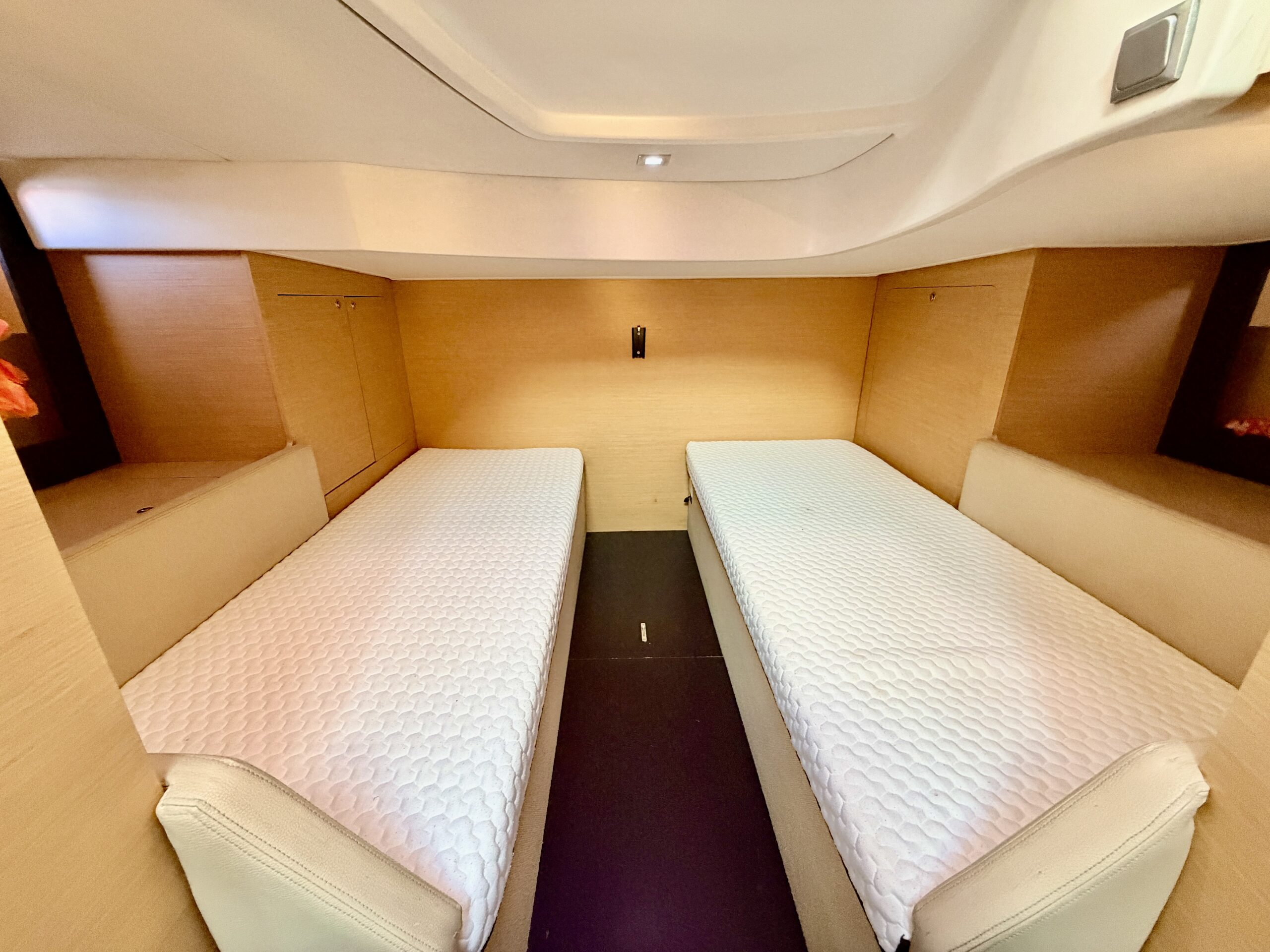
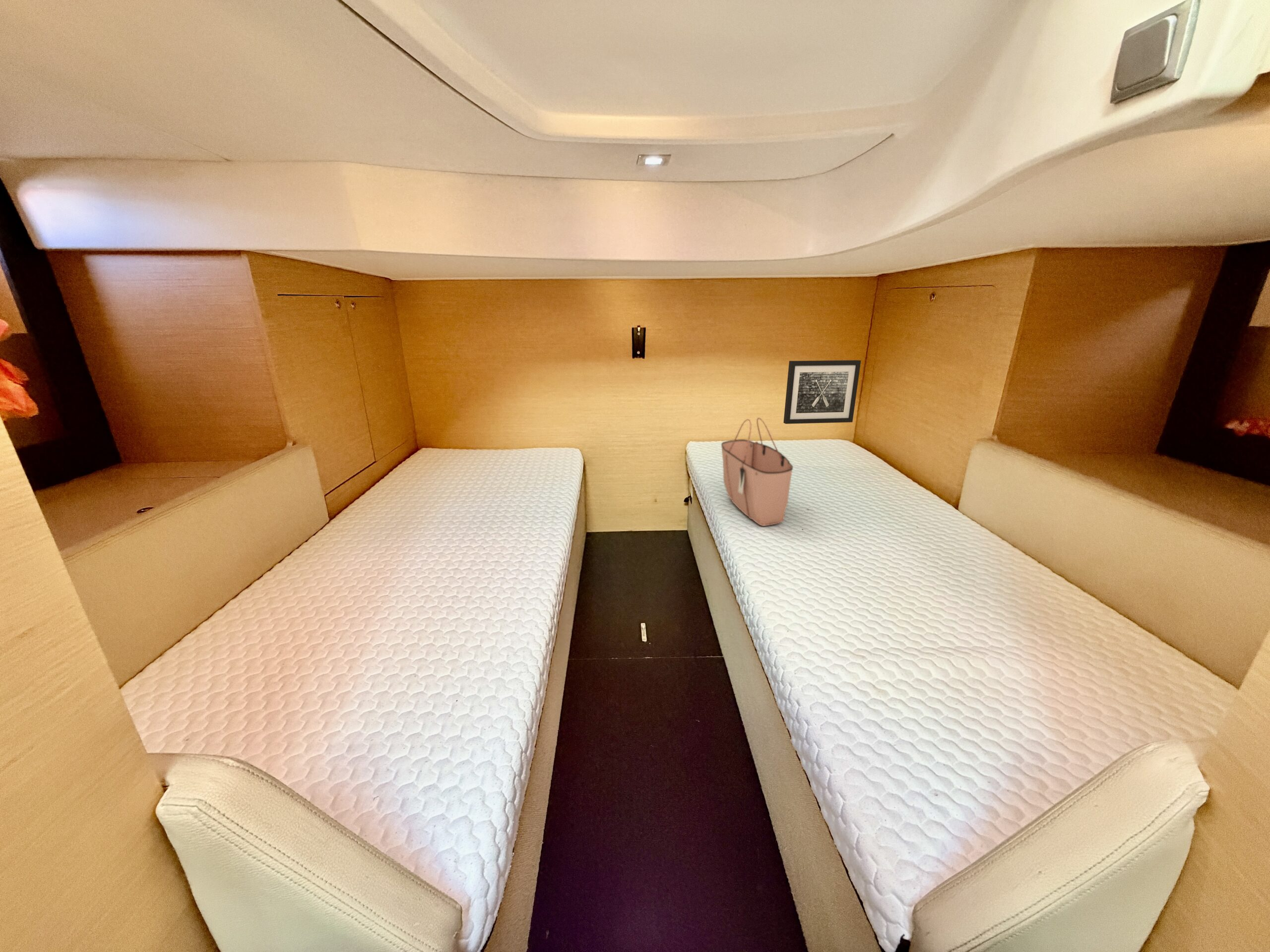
+ tote bag [721,417,793,527]
+ wall art [783,359,861,424]
